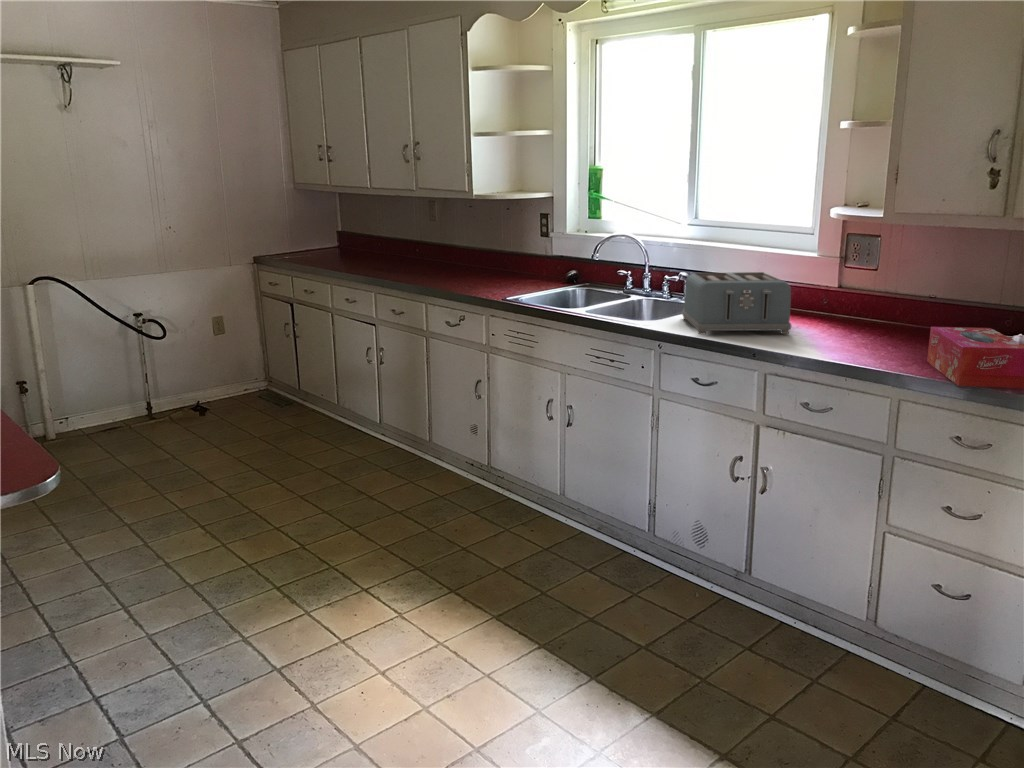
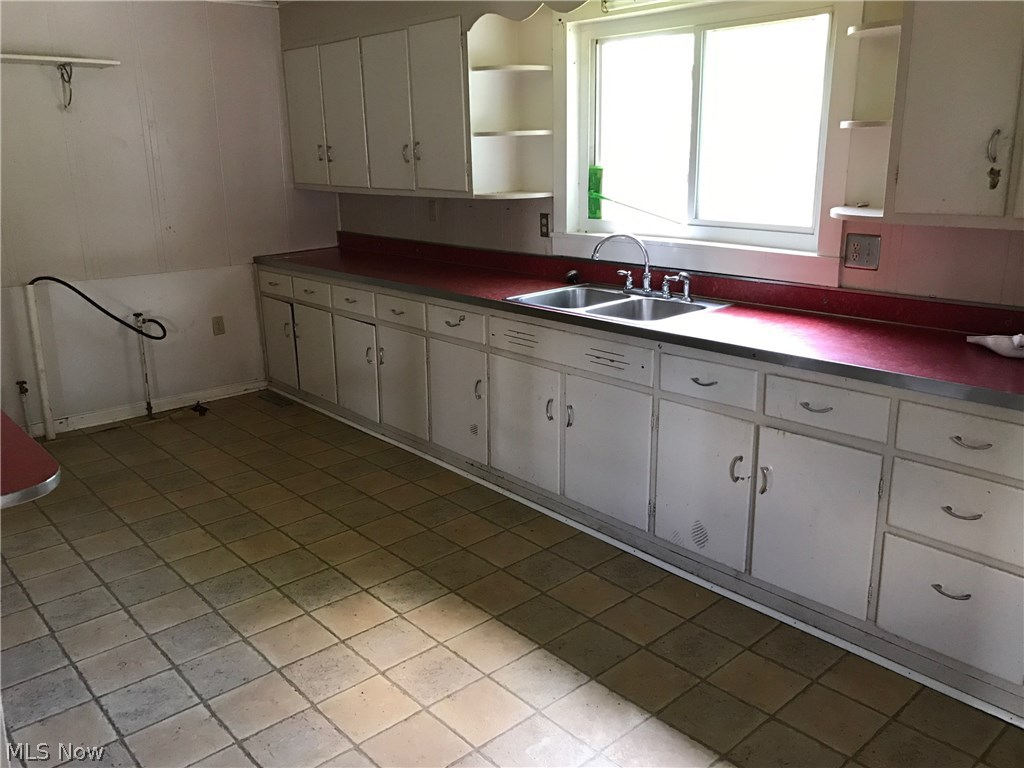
- toaster [681,271,792,336]
- tissue box [926,326,1024,389]
